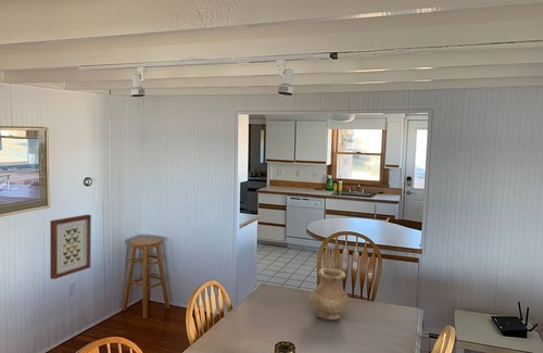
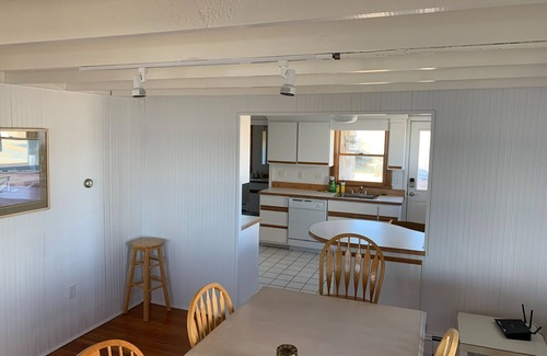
- vase [308,267,350,322]
- wall art [49,214,92,280]
